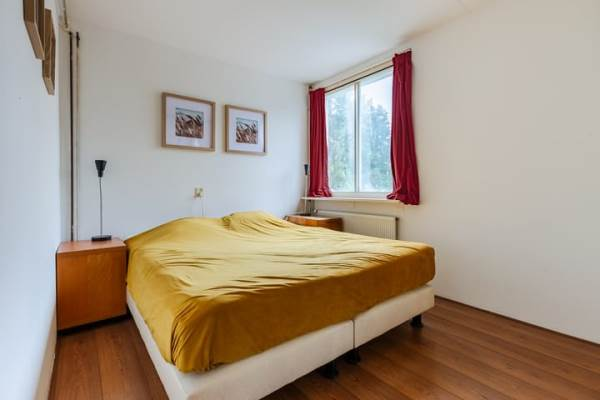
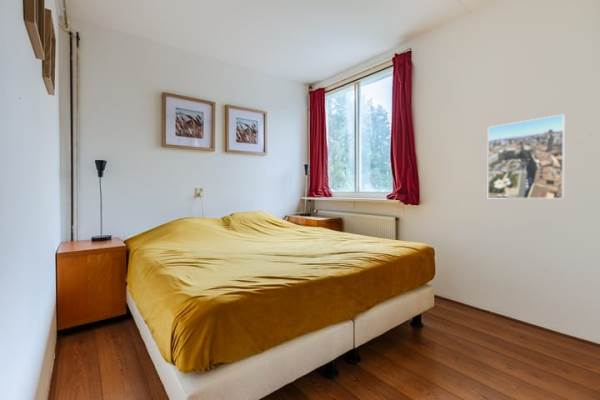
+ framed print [487,113,566,200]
